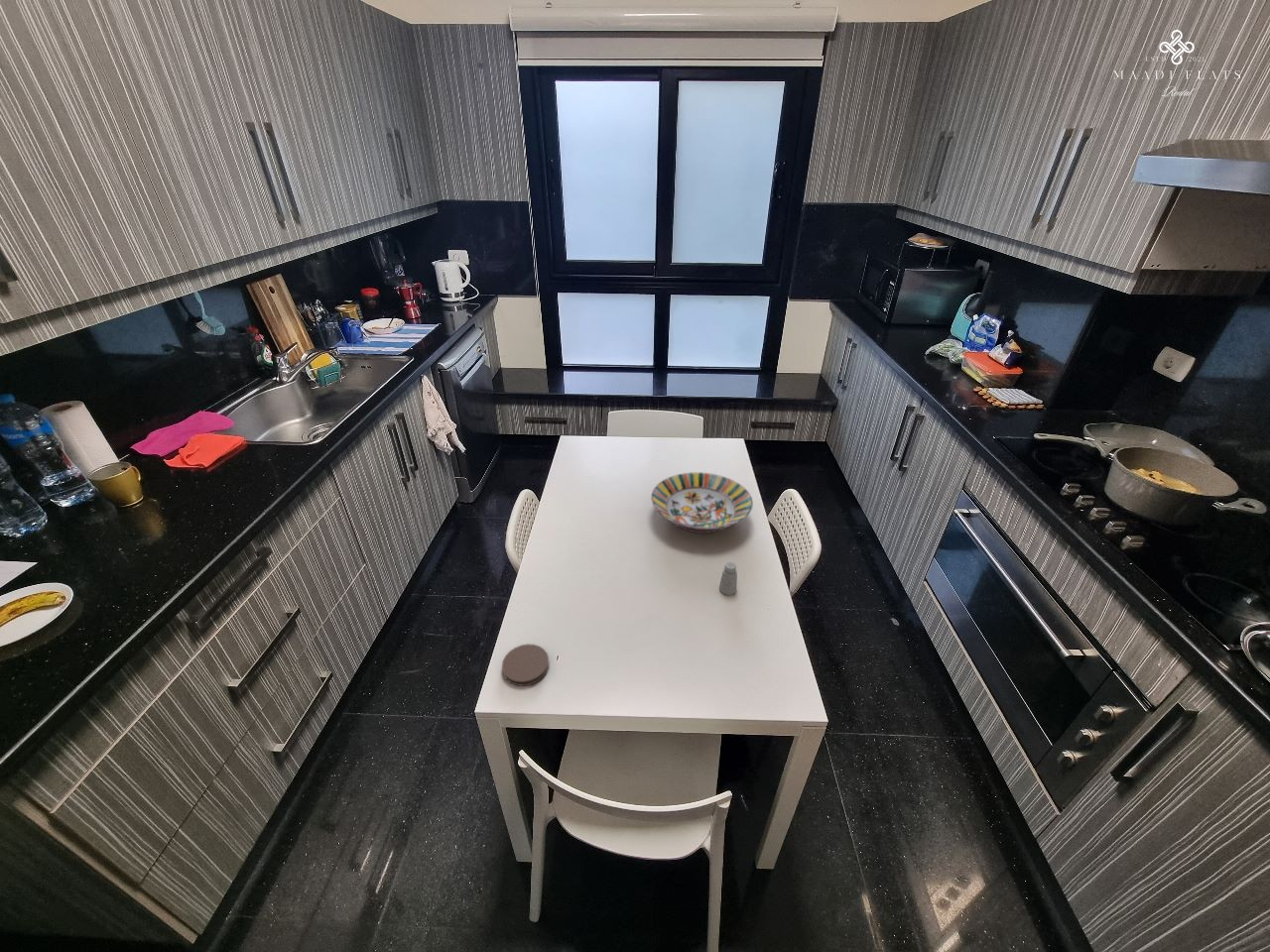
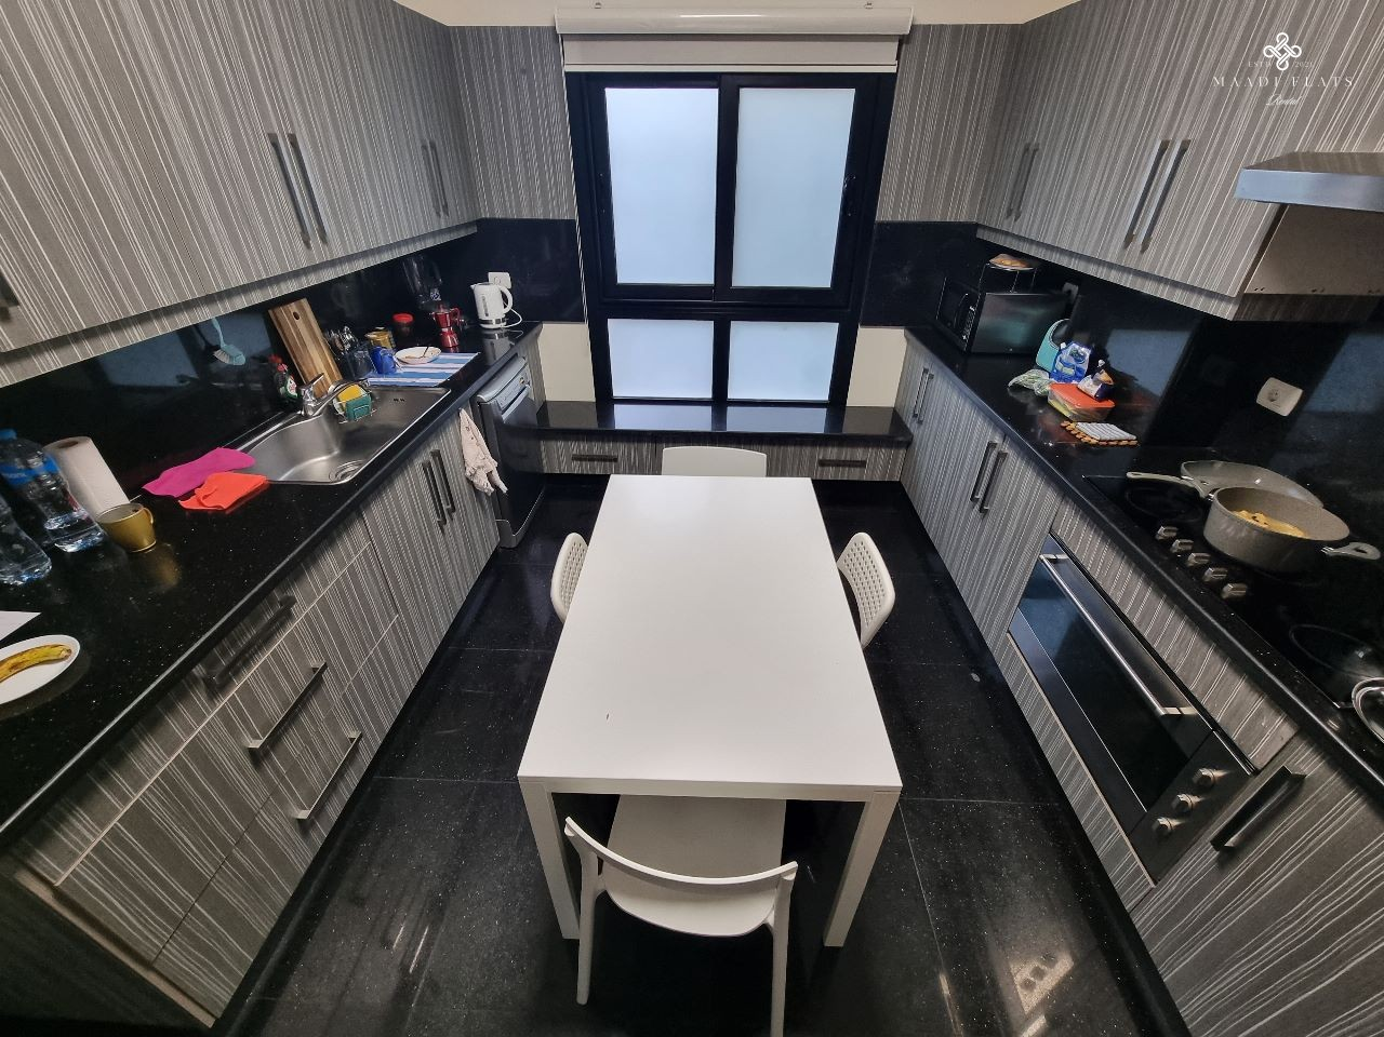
- saltshaker [718,561,738,596]
- coaster [501,644,550,687]
- serving bowl [650,471,754,535]
